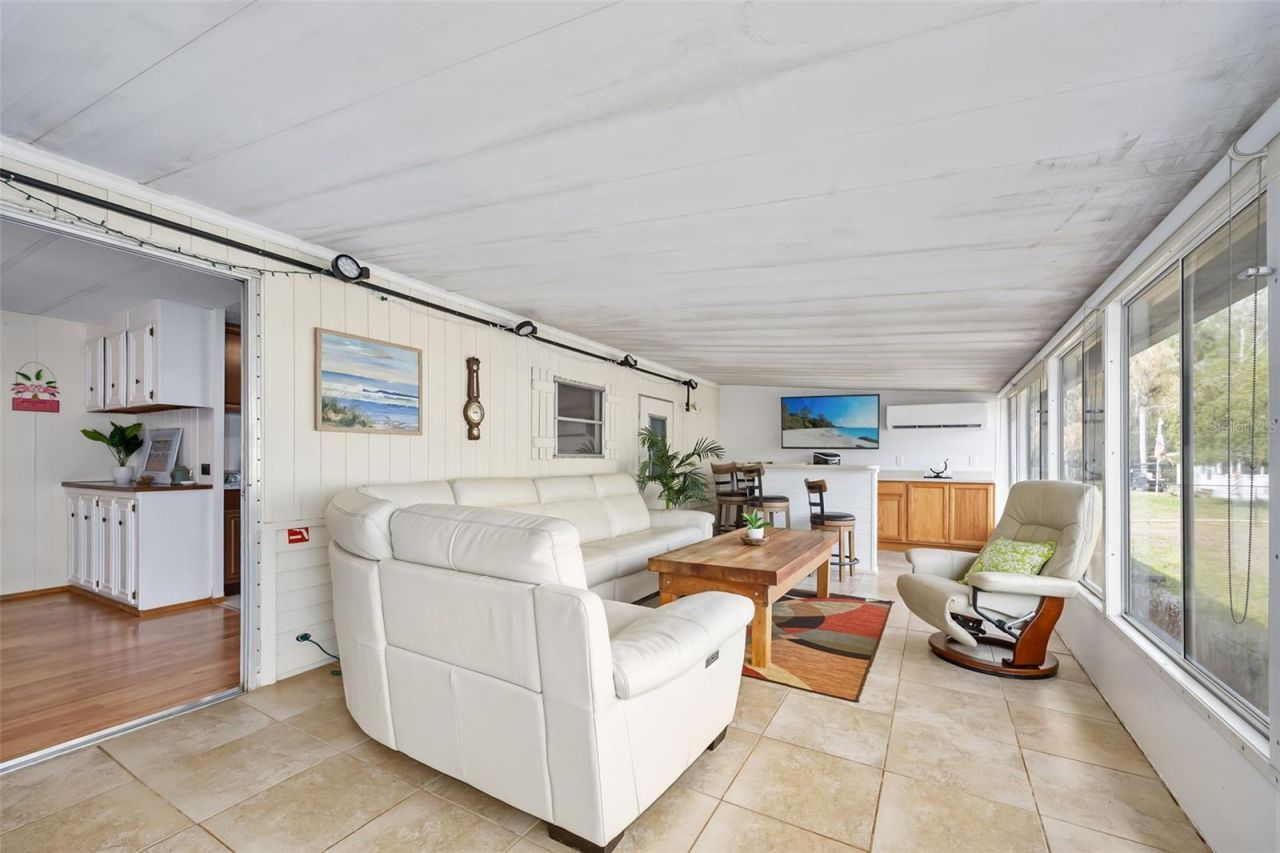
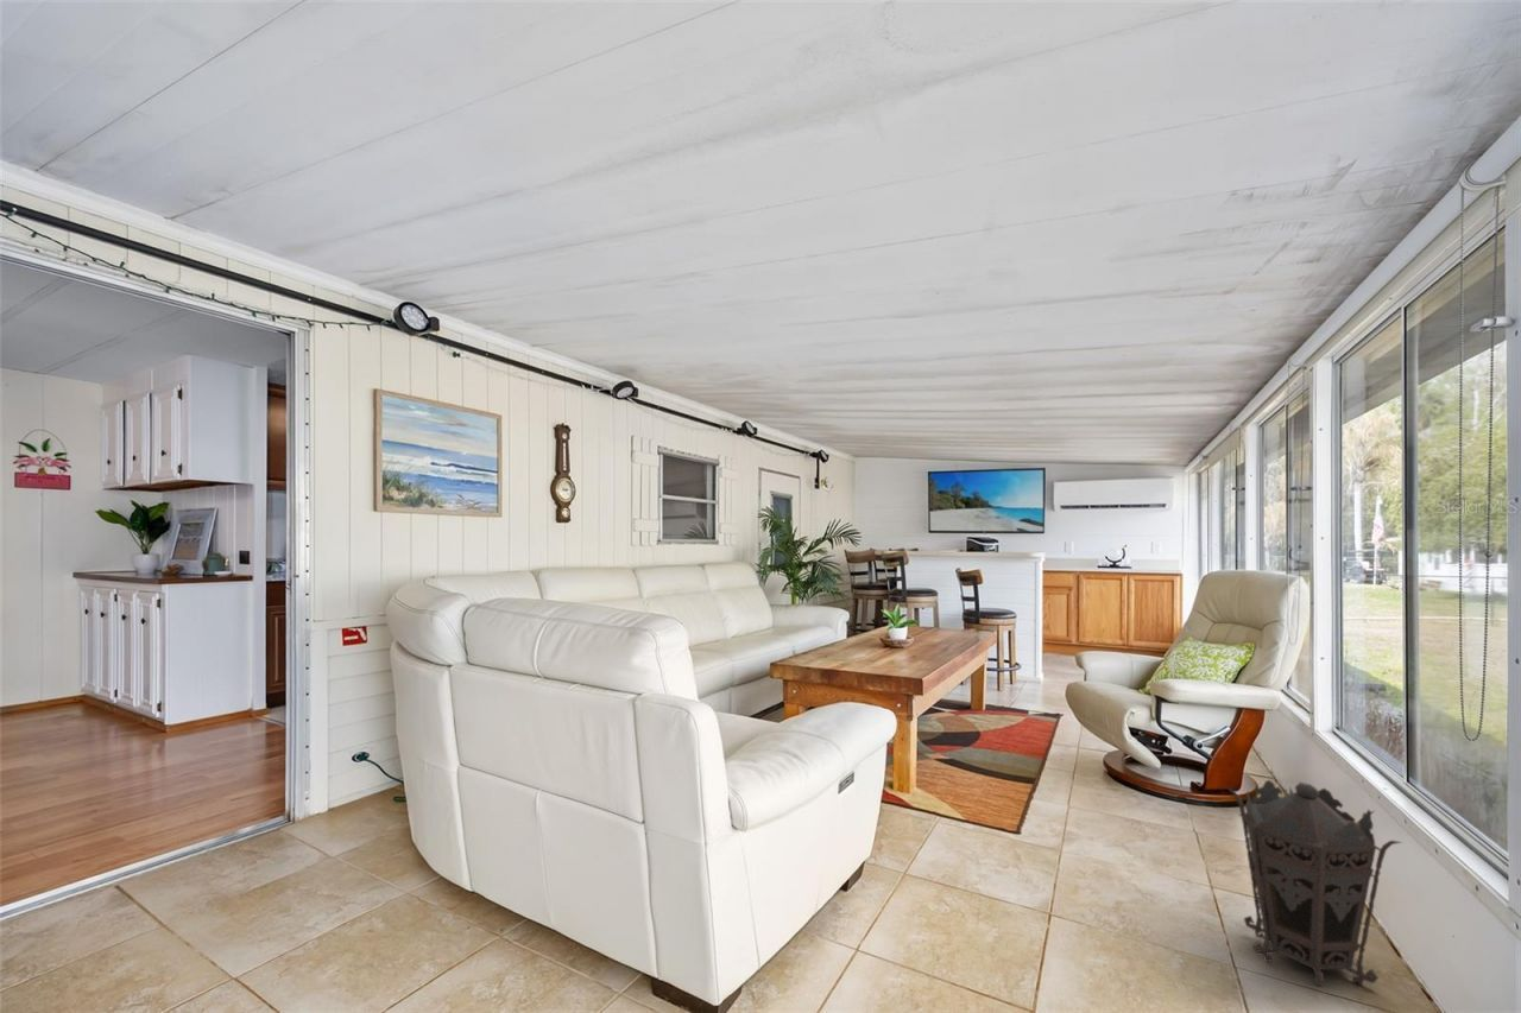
+ lantern [1225,779,1405,988]
